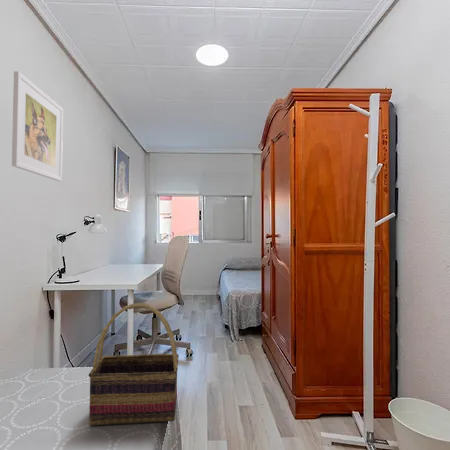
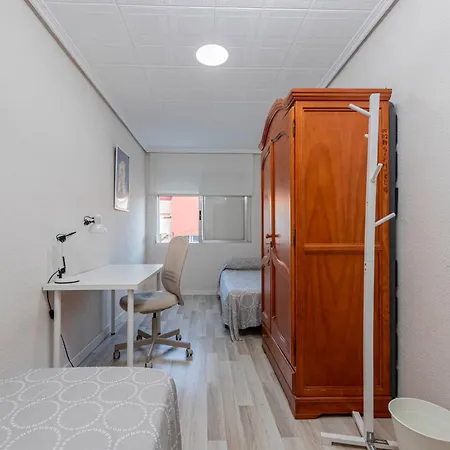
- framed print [11,70,64,182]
- woven basket [88,302,180,427]
